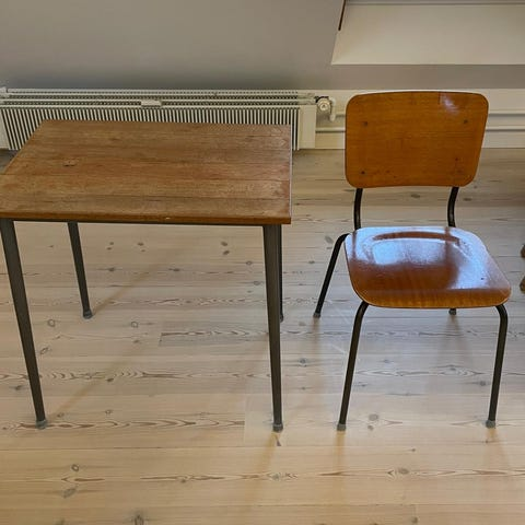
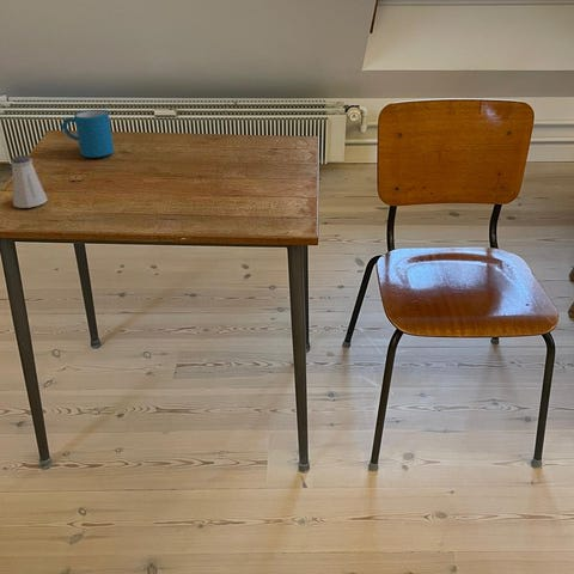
+ mug [61,109,115,159]
+ saltshaker [10,154,49,209]
